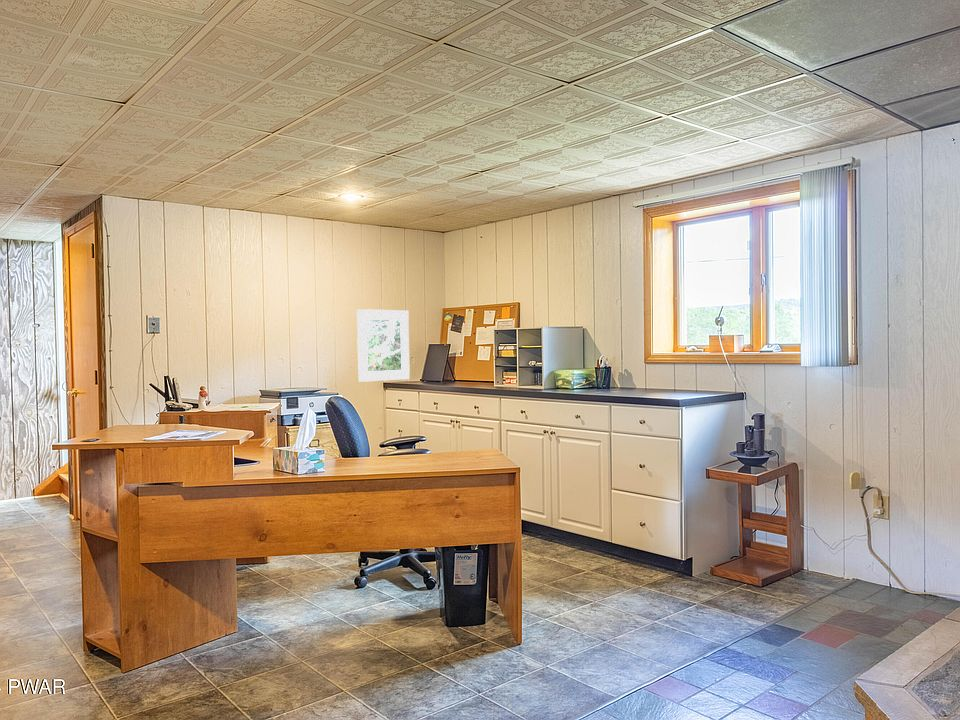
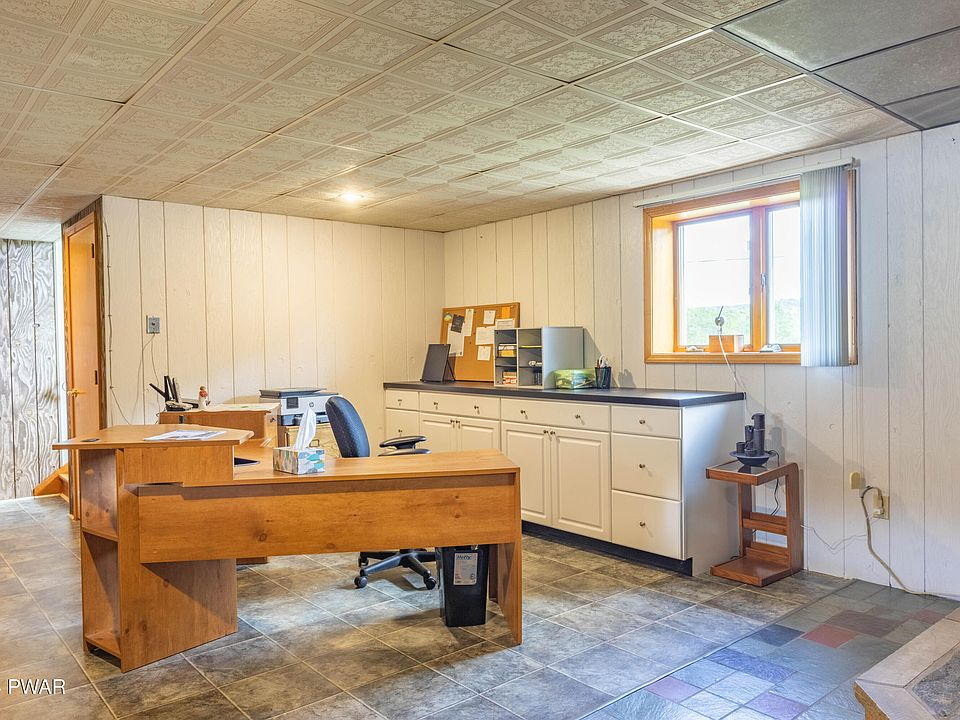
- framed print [356,308,411,383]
